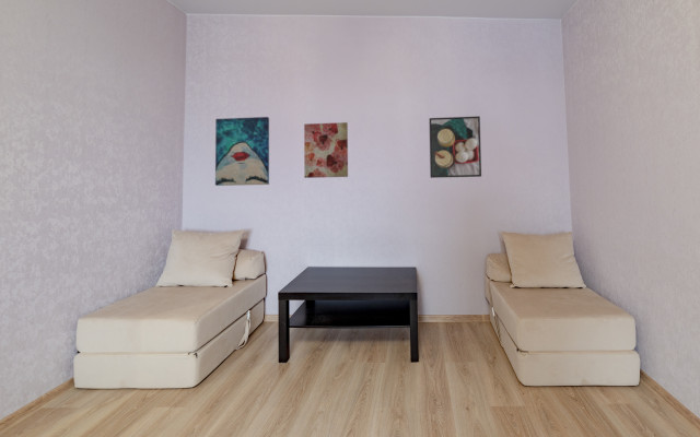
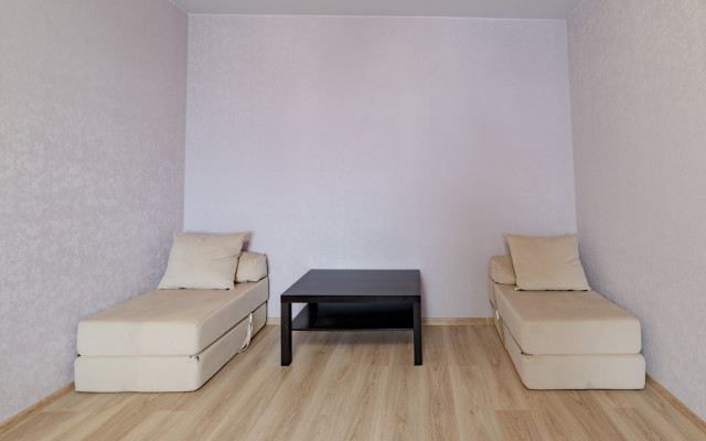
- wall art [303,121,349,179]
- wall art [214,116,270,187]
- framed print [428,115,482,179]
